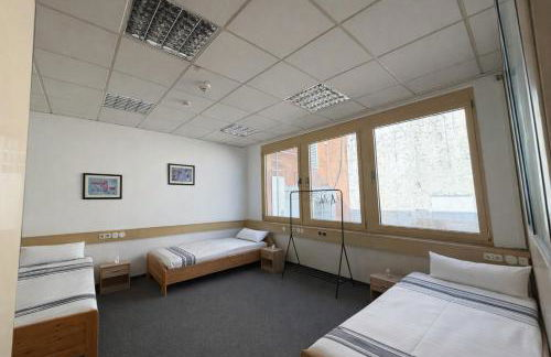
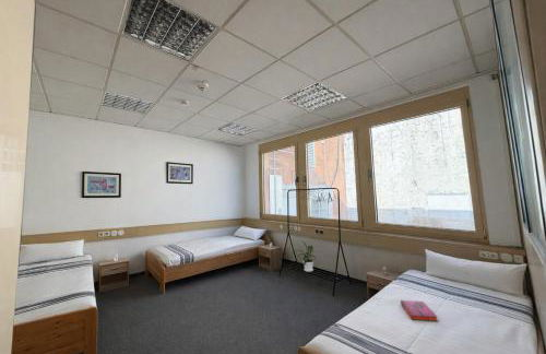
+ hardback book [400,299,439,322]
+ house plant [292,239,317,273]
